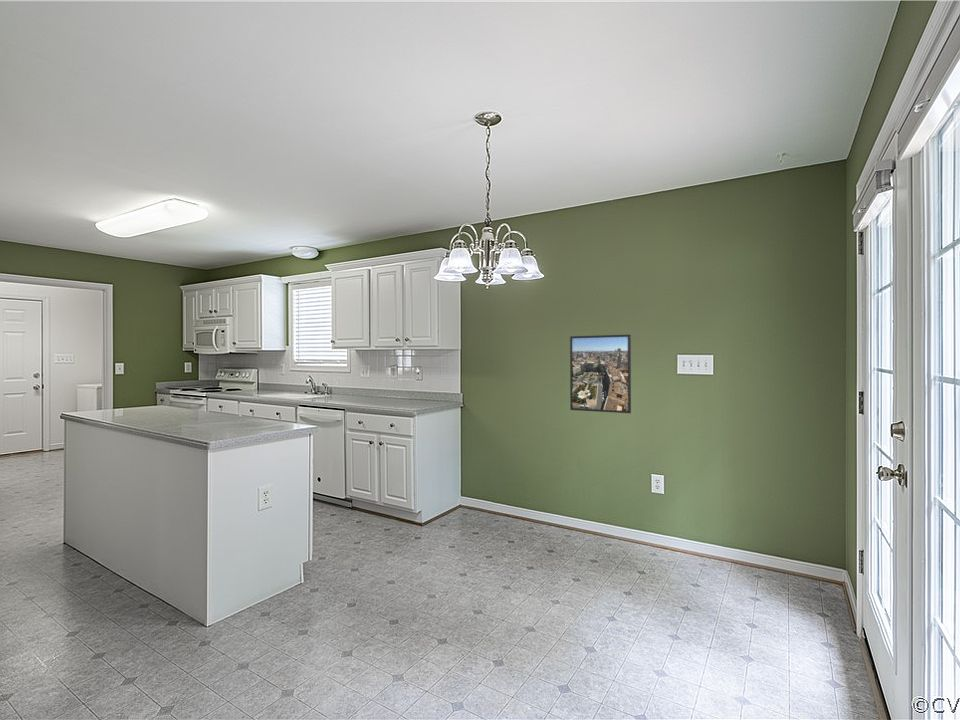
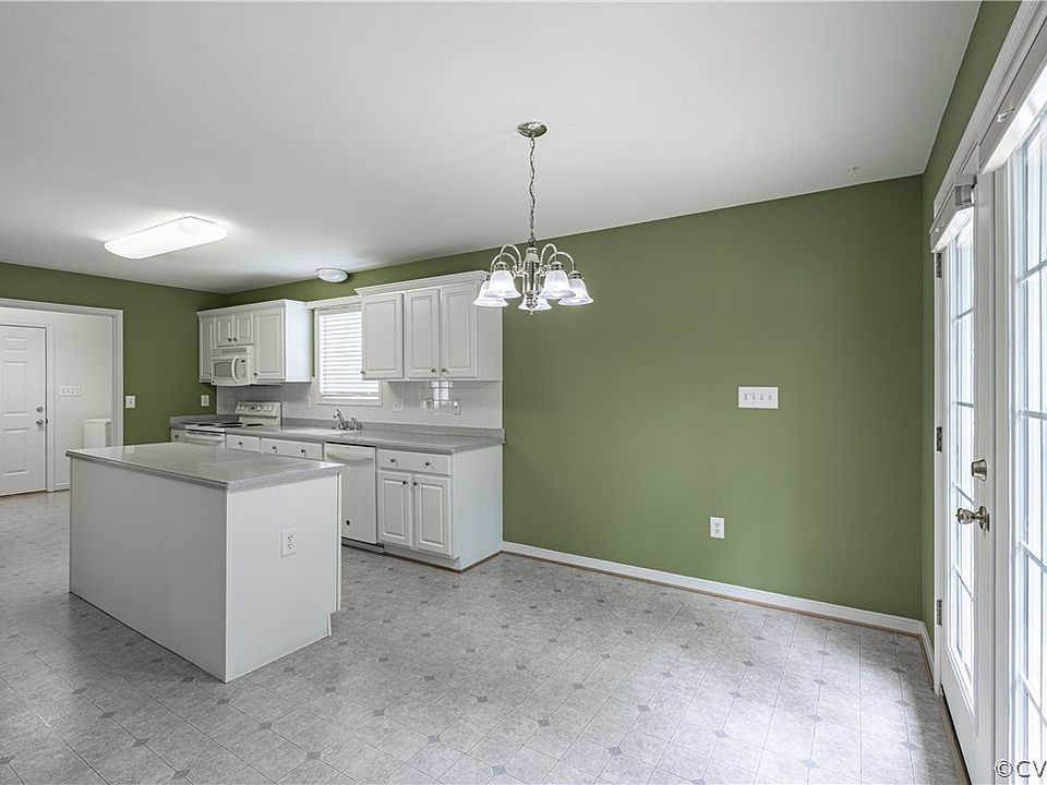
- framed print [569,334,632,414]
